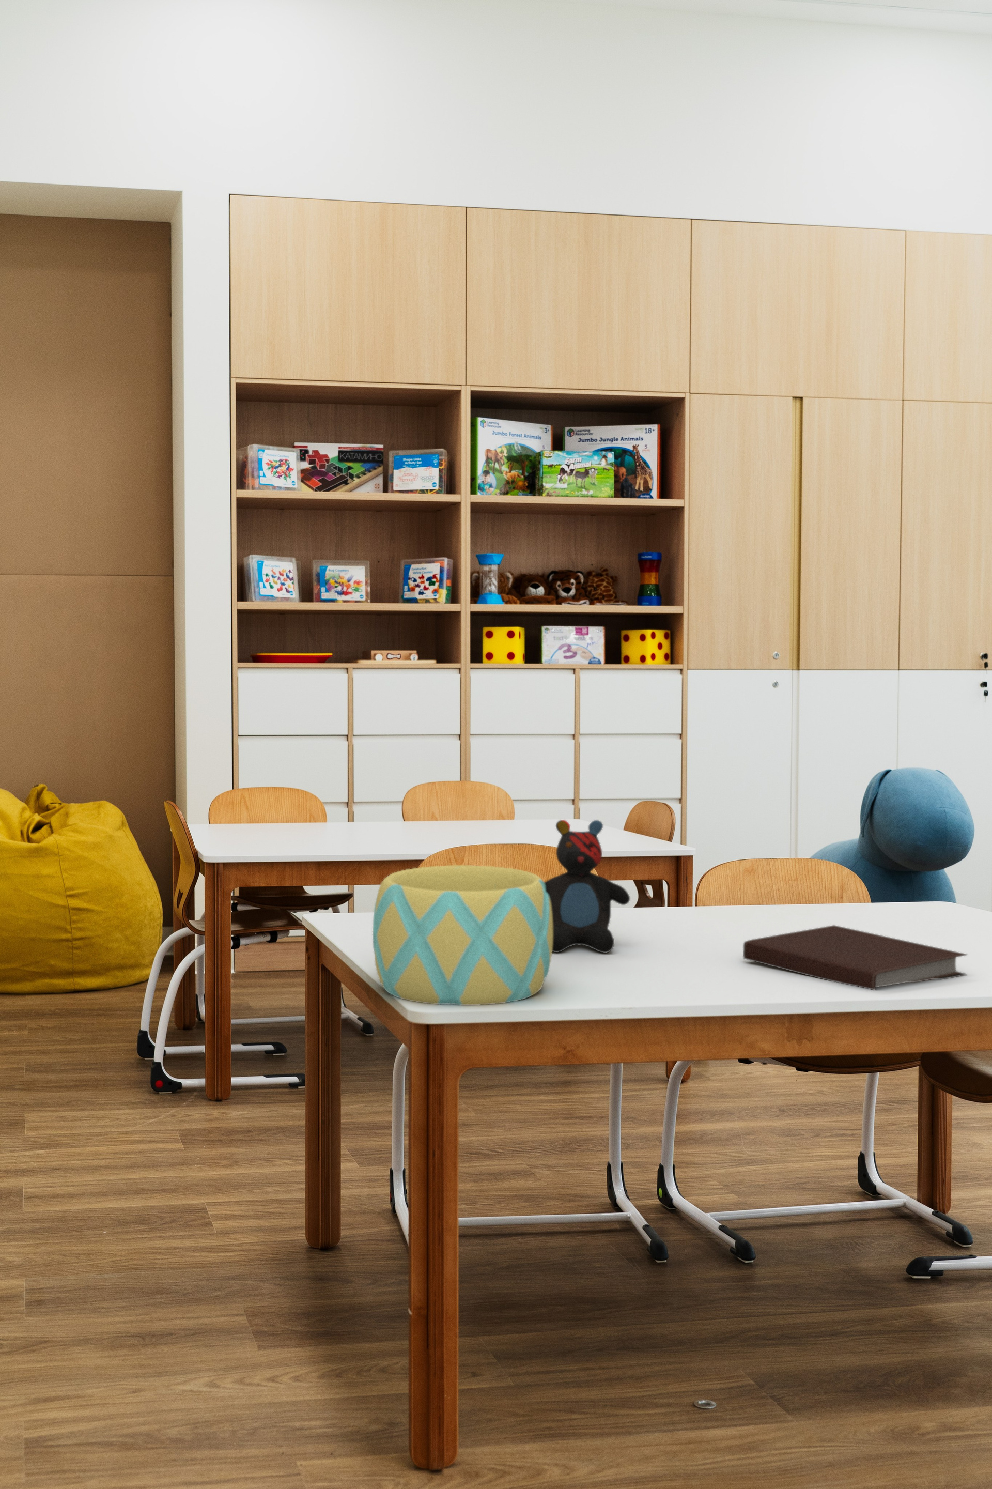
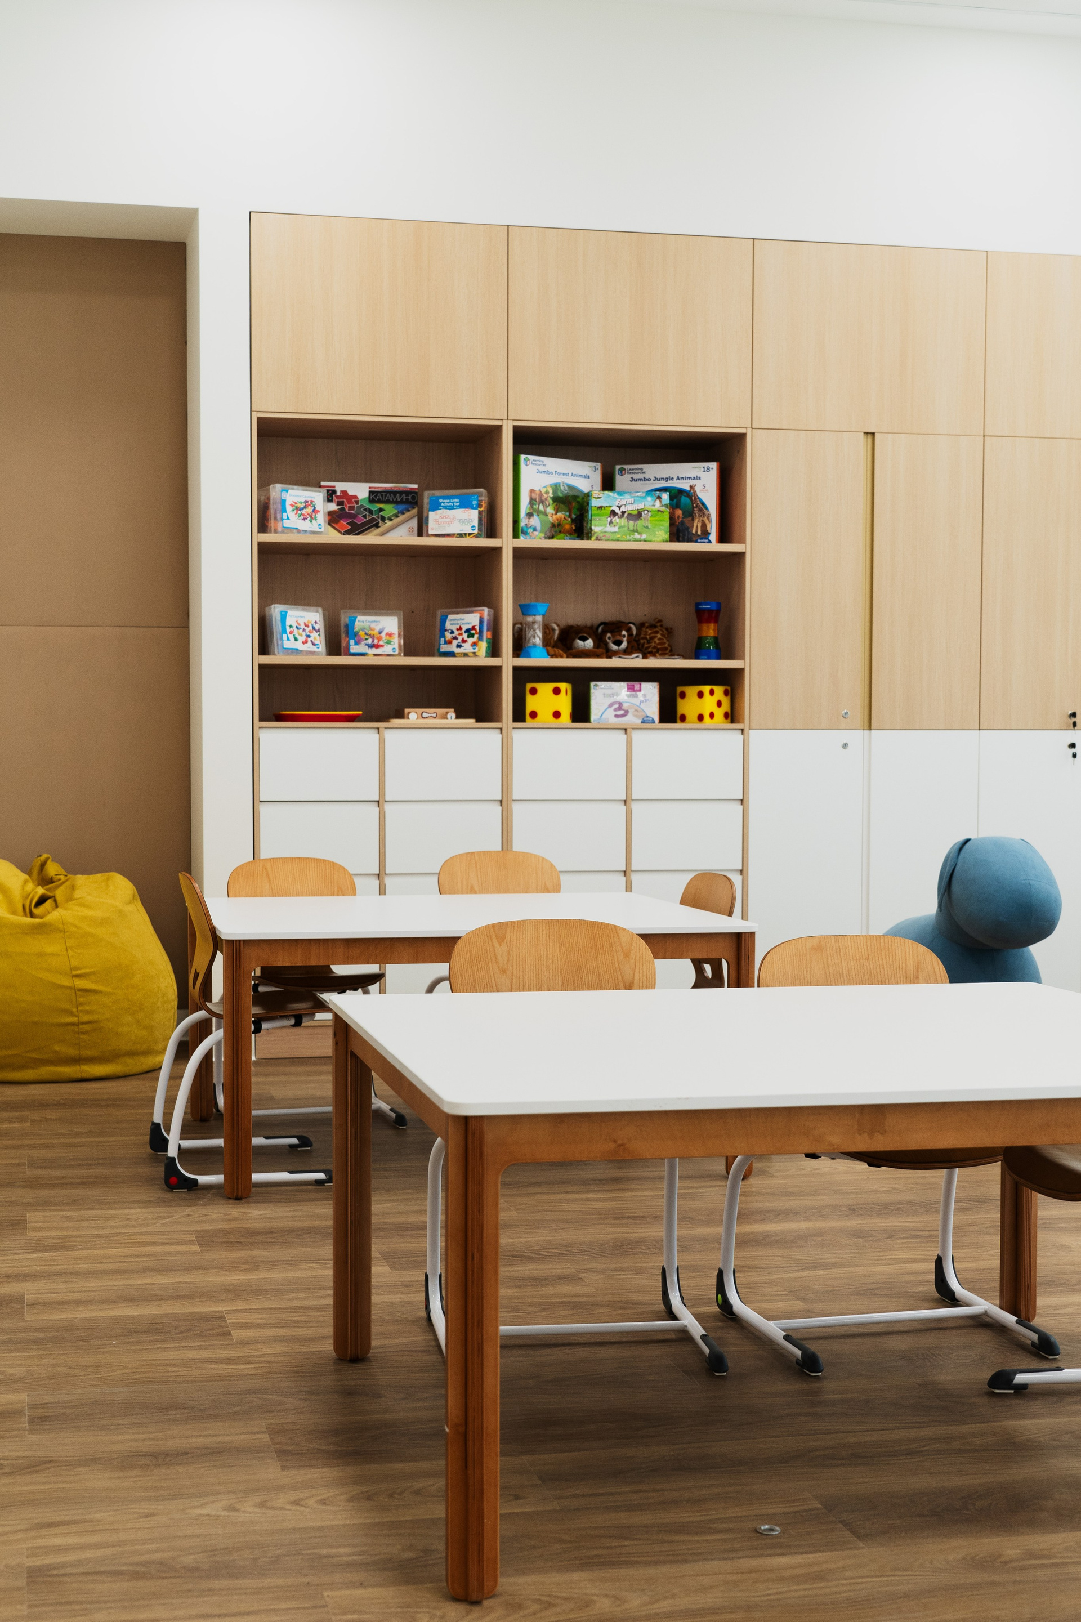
- notebook [743,924,969,991]
- bowl [372,865,552,1005]
- teddy bear [544,819,630,953]
